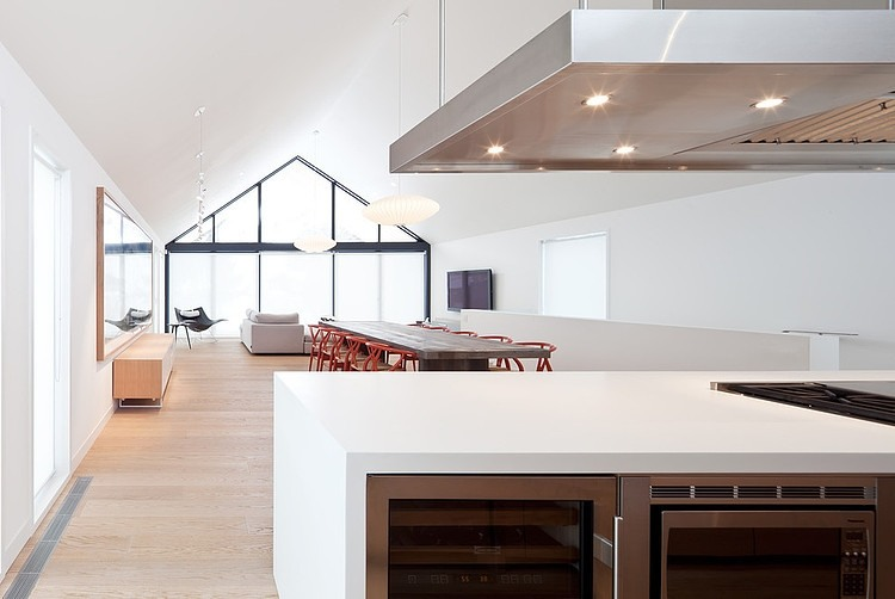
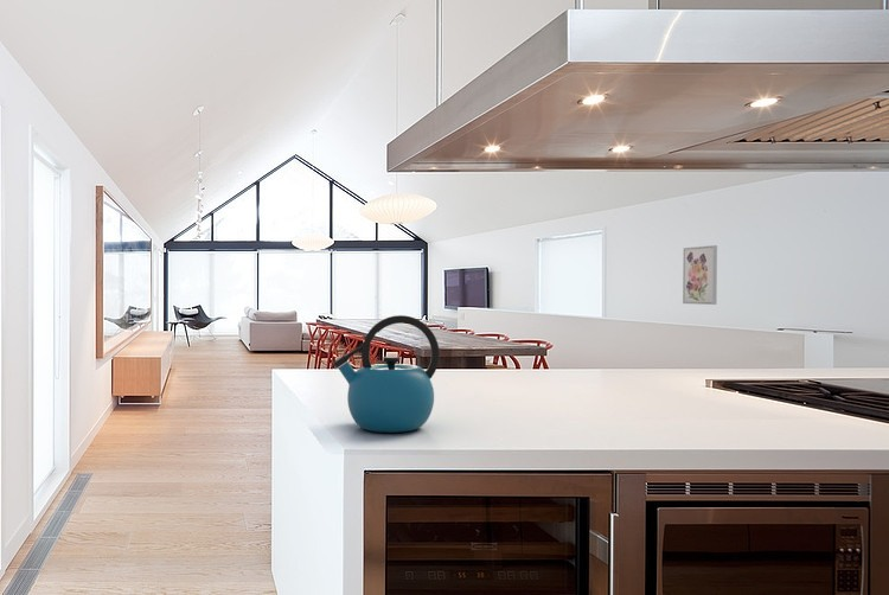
+ kettle [332,314,441,434]
+ wall art [682,244,718,306]
